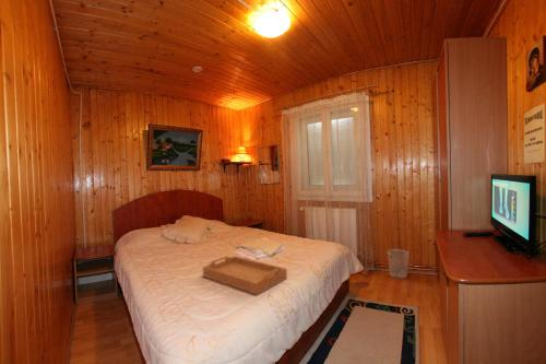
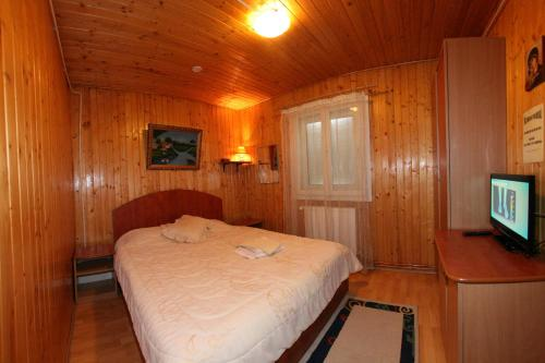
- serving tray [202,255,288,296]
- wastebasket [387,248,410,279]
